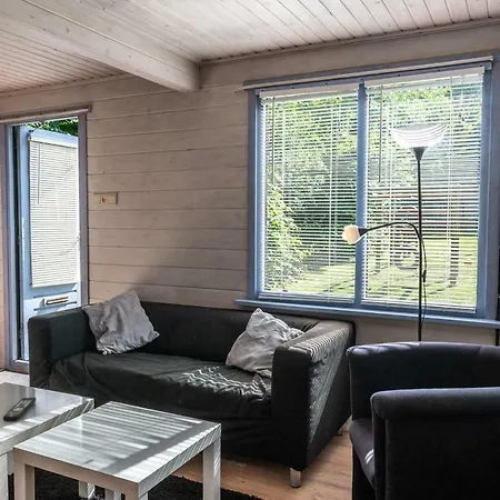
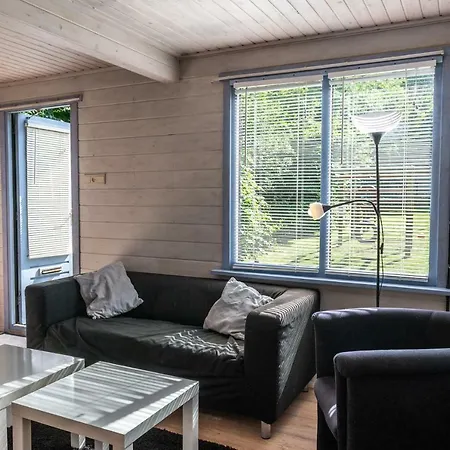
- remote control [2,397,38,423]
